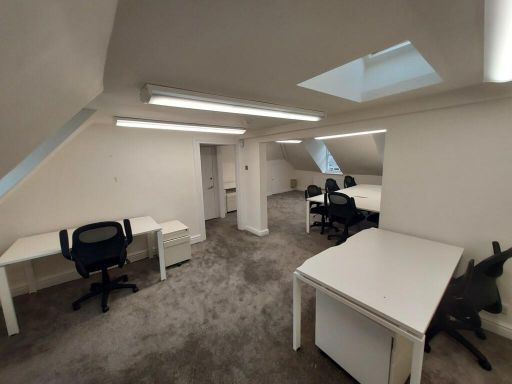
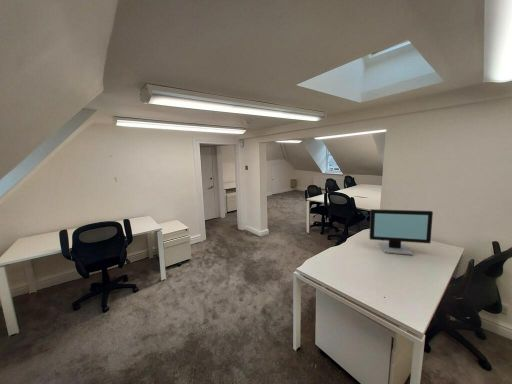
+ computer monitor [368,208,434,256]
